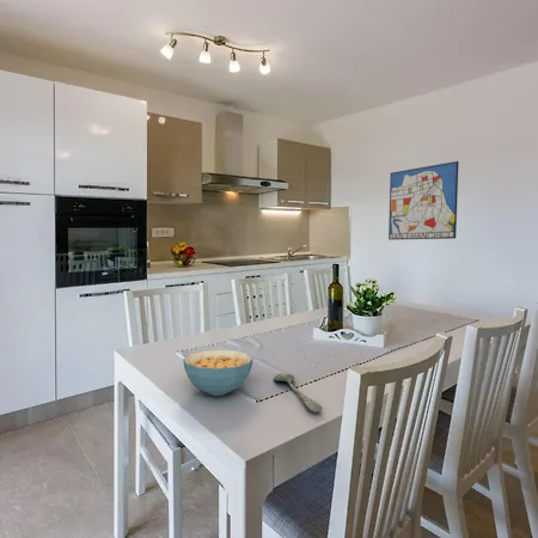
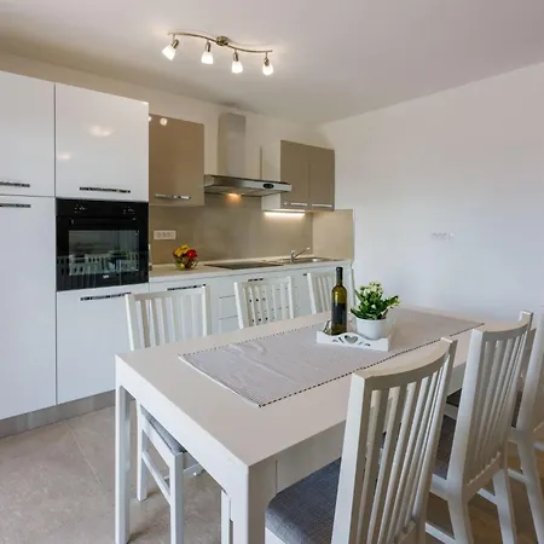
- spoon [273,372,323,414]
- cereal bowl [182,349,255,397]
- wall art [387,160,460,242]
